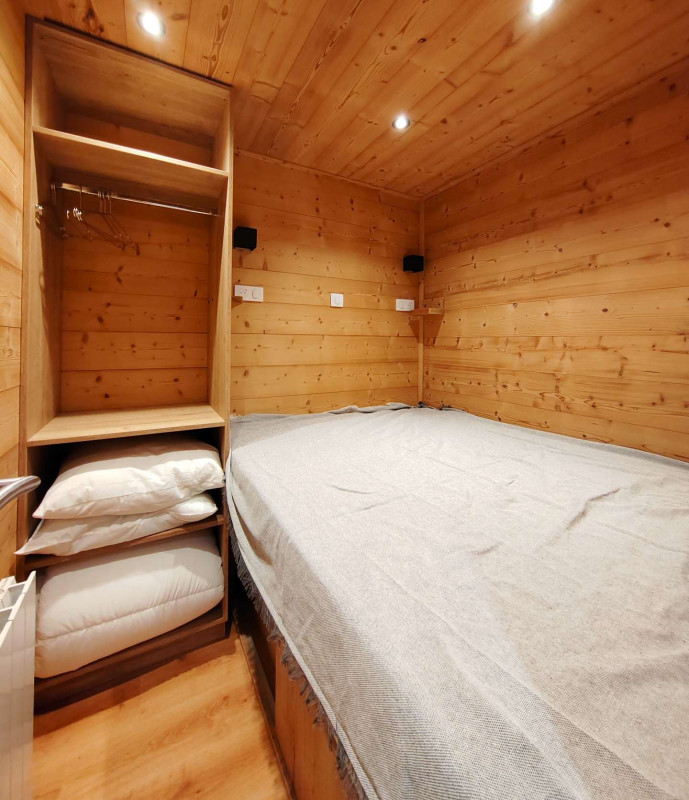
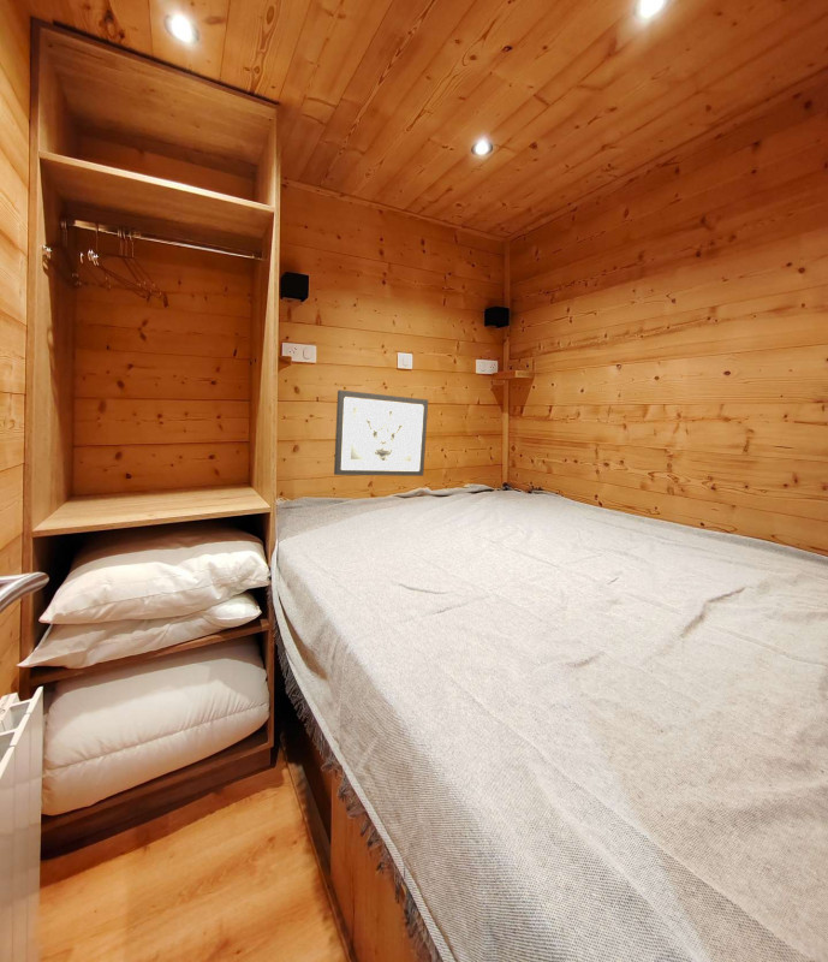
+ wall art [333,388,429,477]
